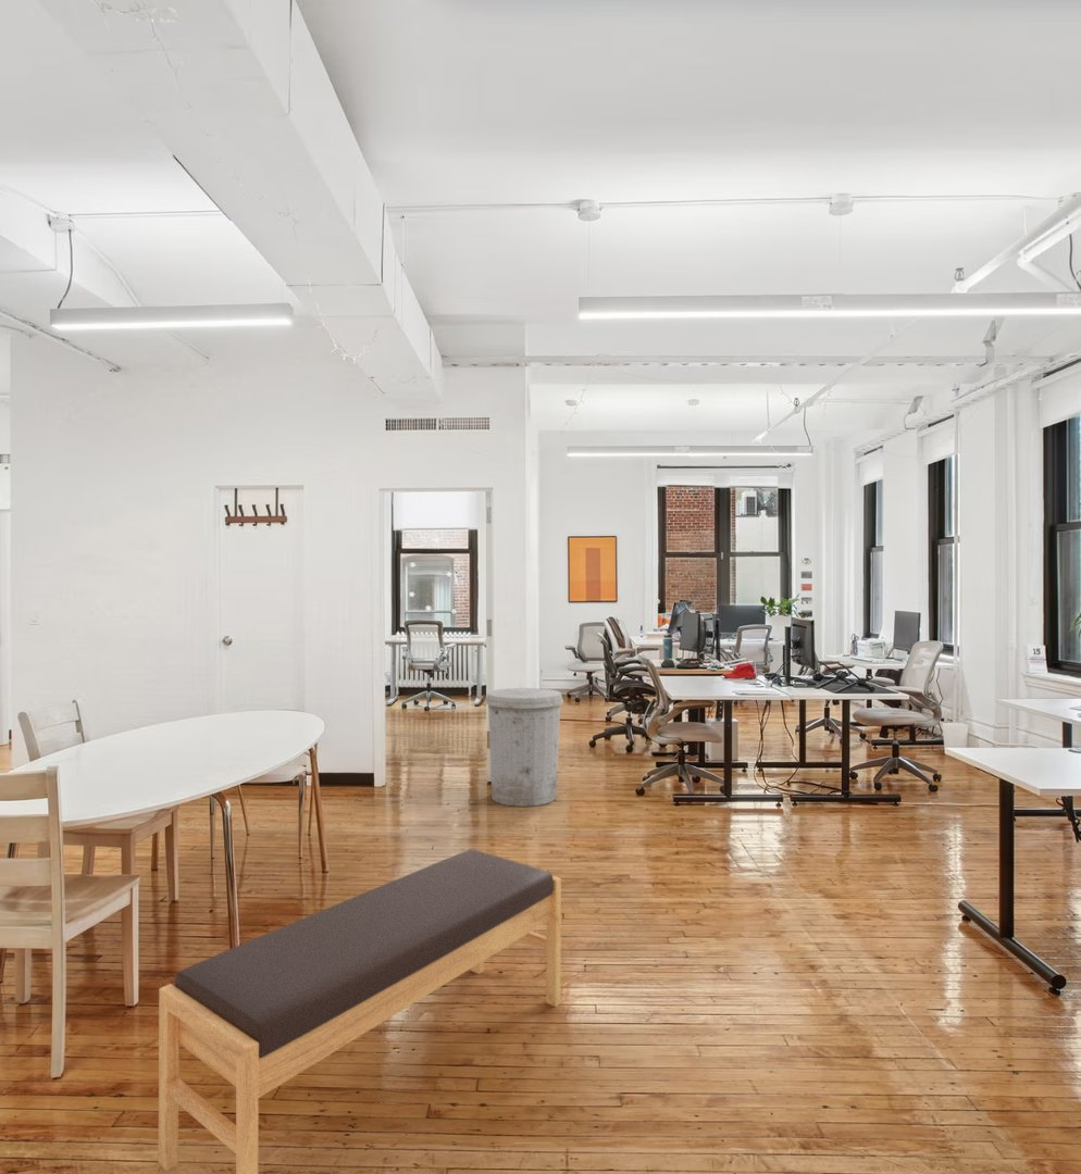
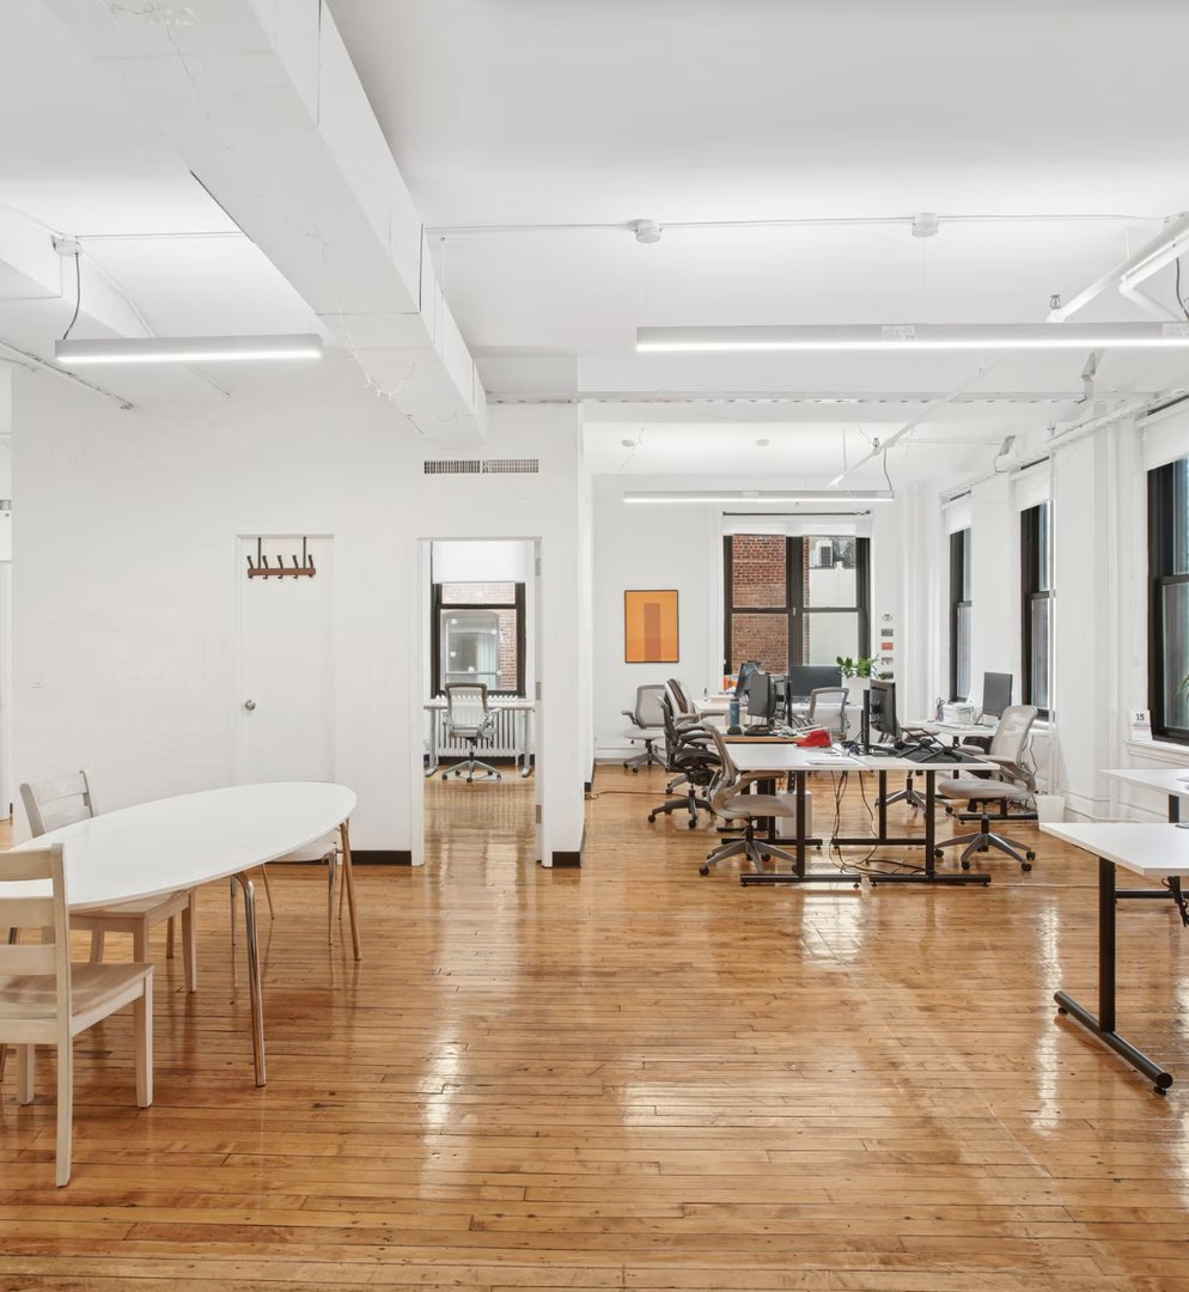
- trash can [484,687,564,808]
- bench [158,848,562,1174]
